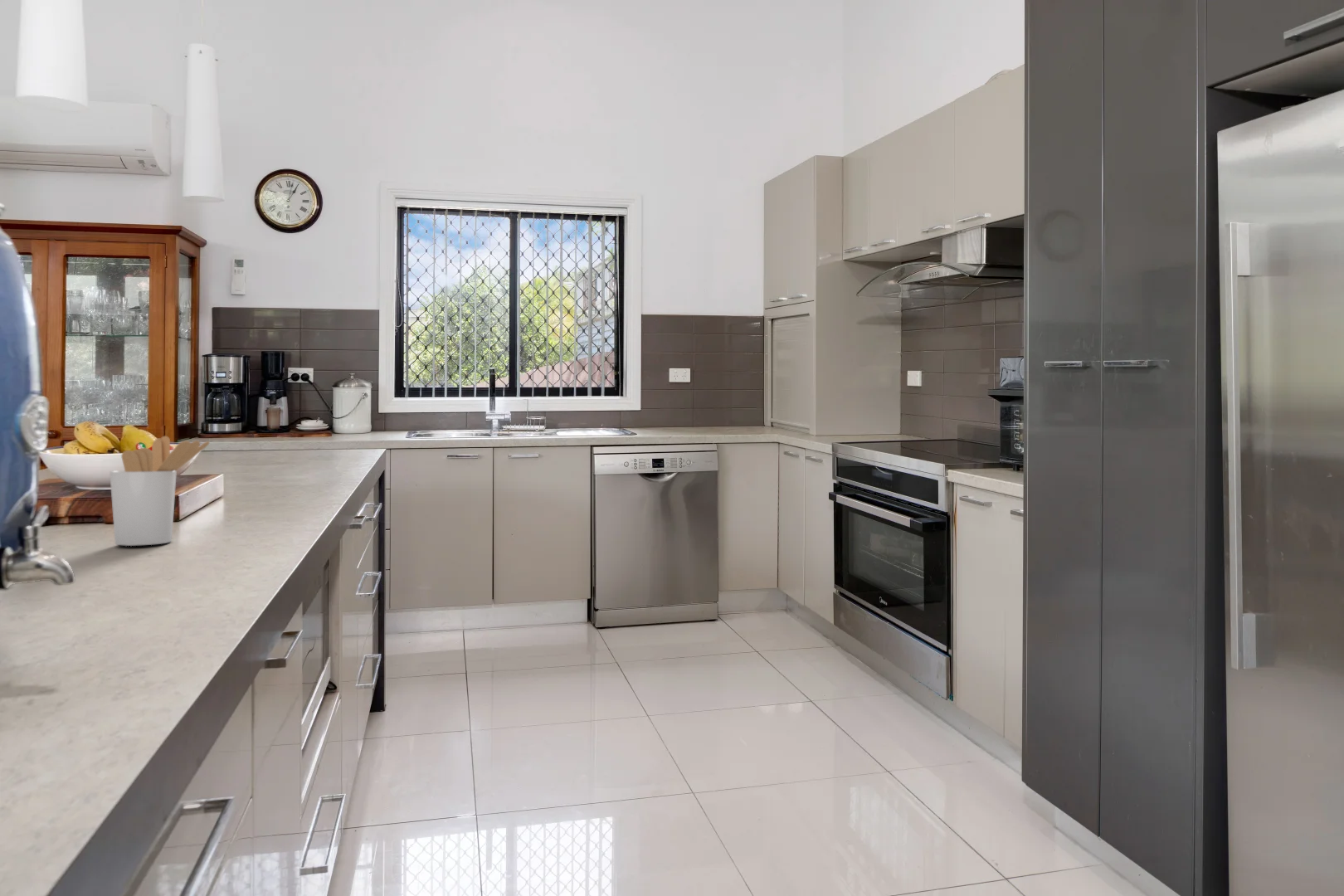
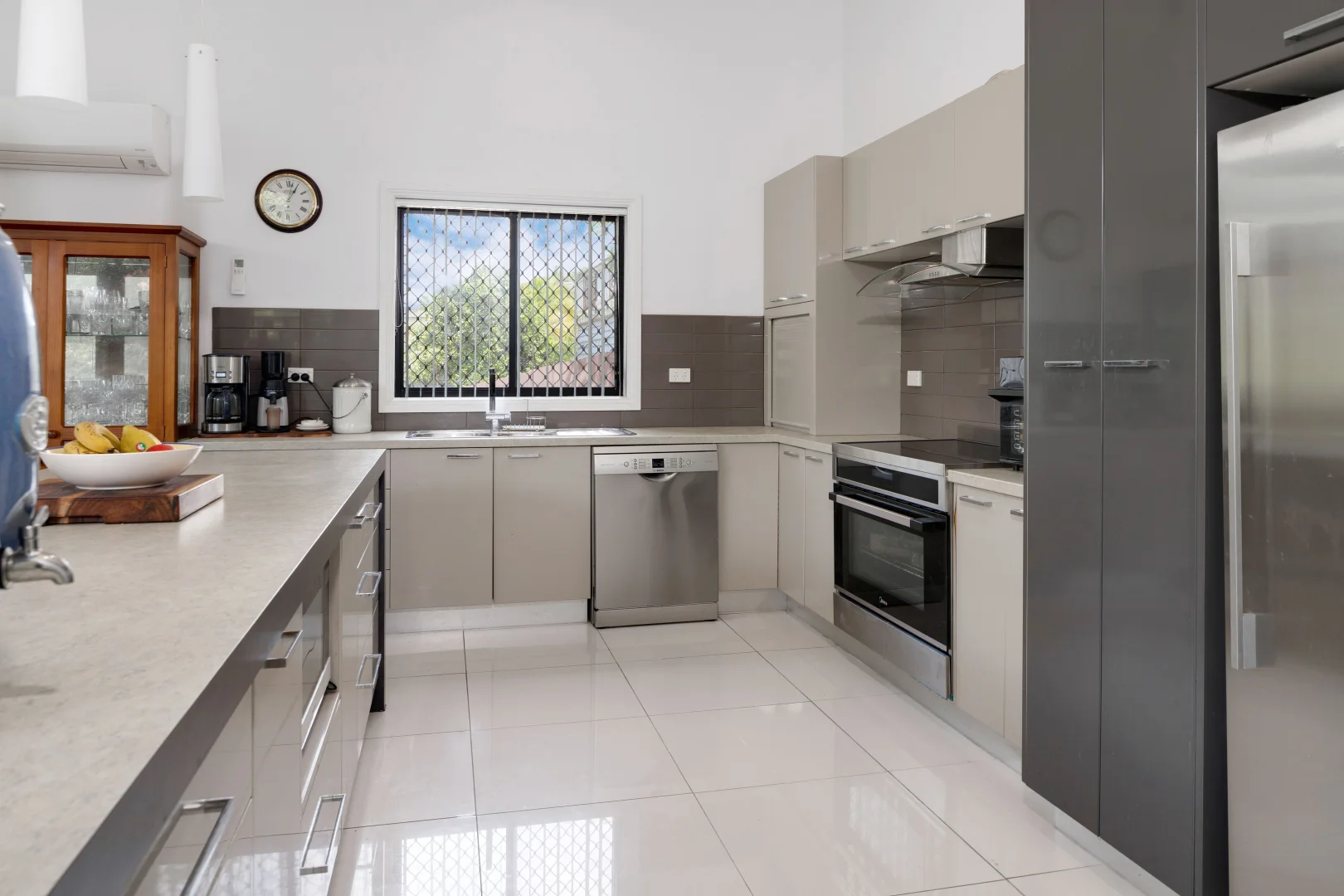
- utensil holder [109,436,211,547]
